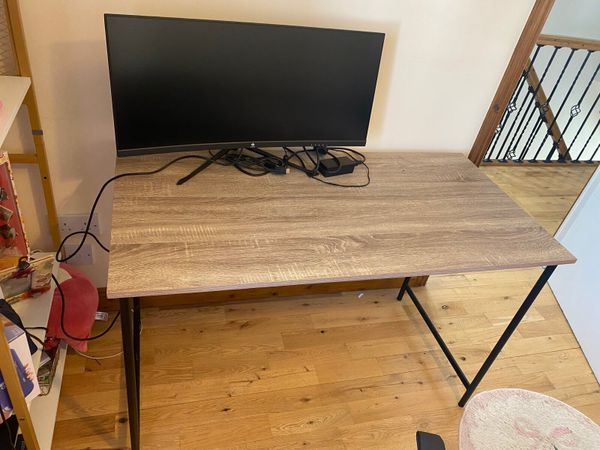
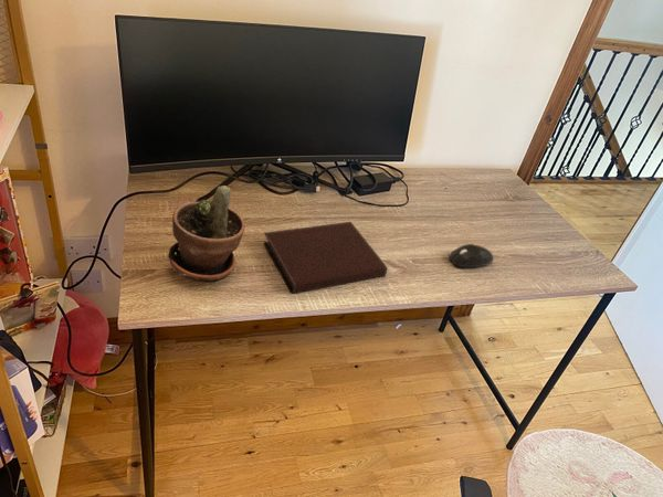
+ notebook [262,221,388,295]
+ potted plant [167,184,246,284]
+ mouse [448,243,495,268]
